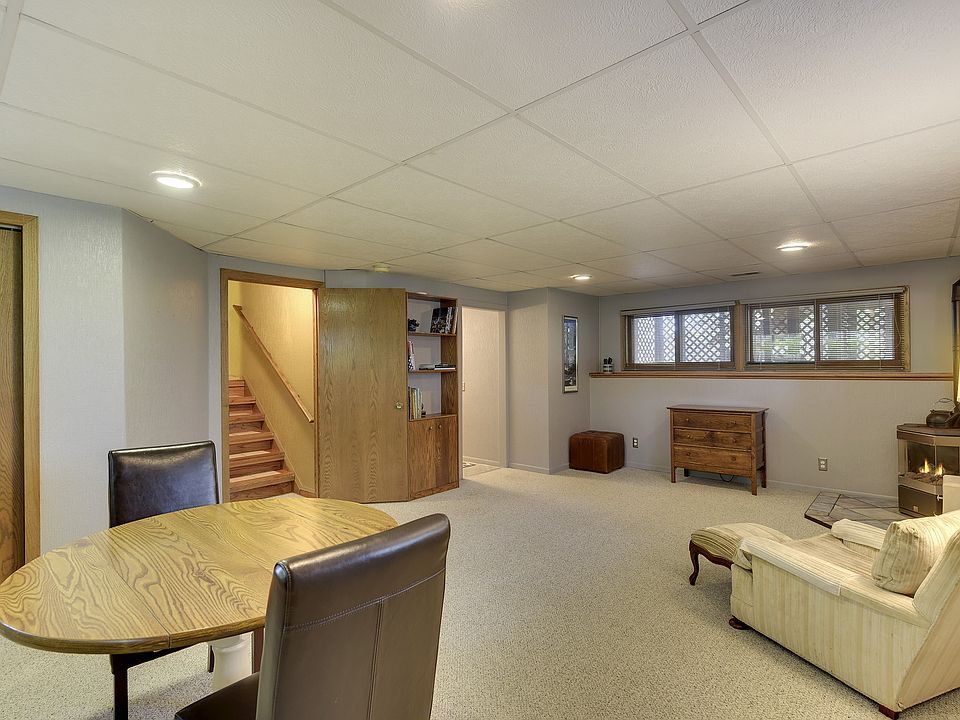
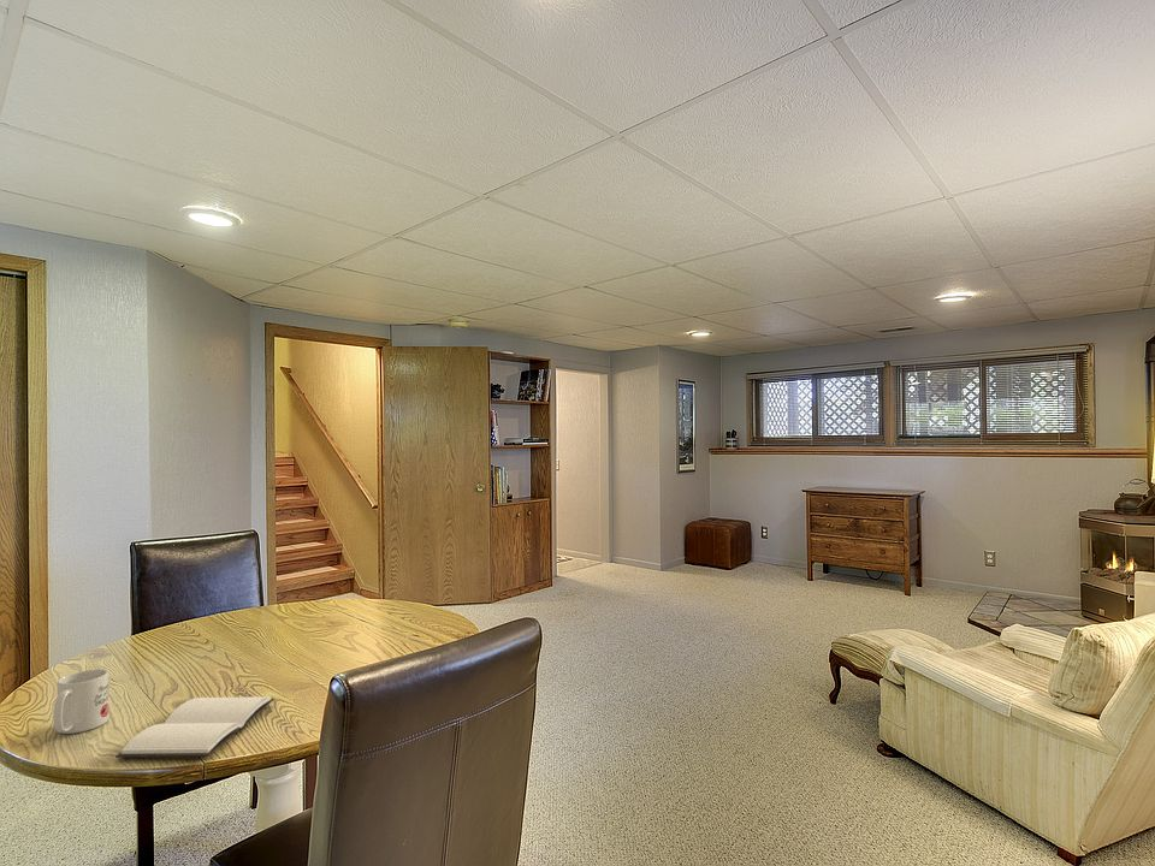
+ mug [53,668,109,735]
+ book [114,695,276,759]
